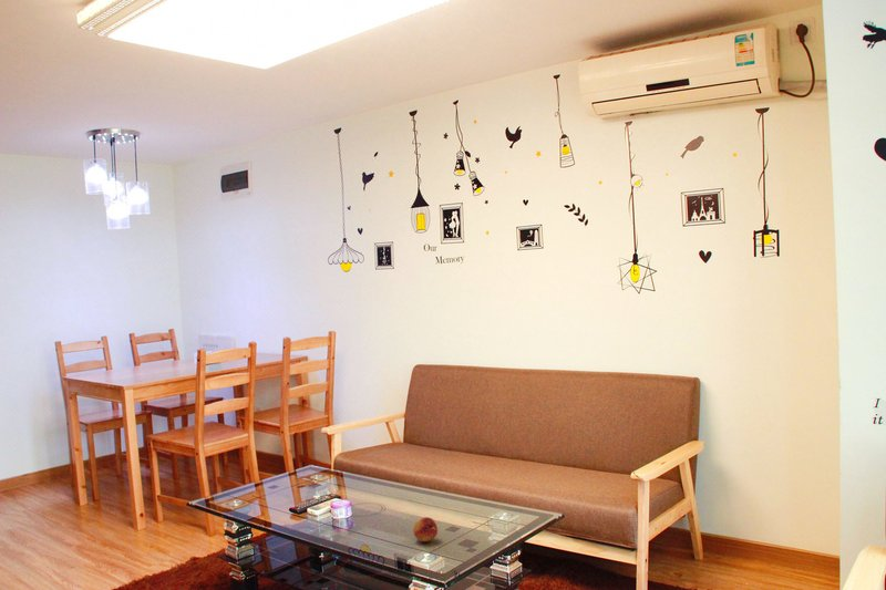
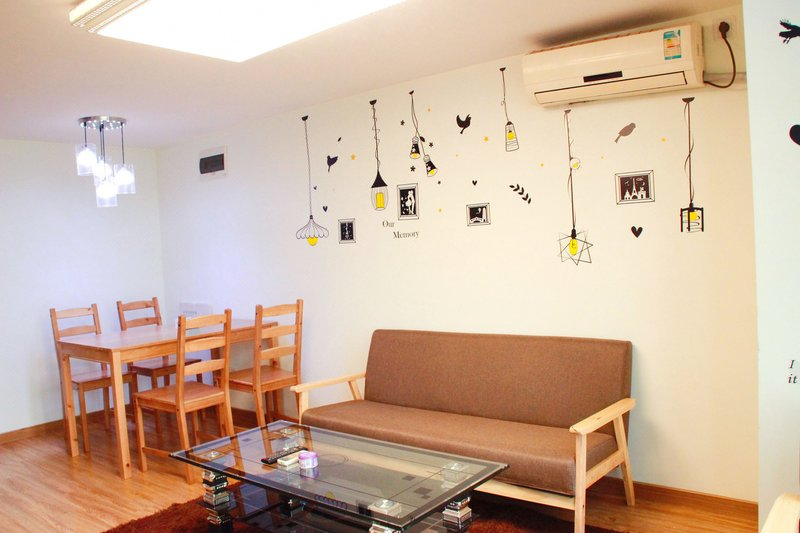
- fruit [412,516,439,542]
